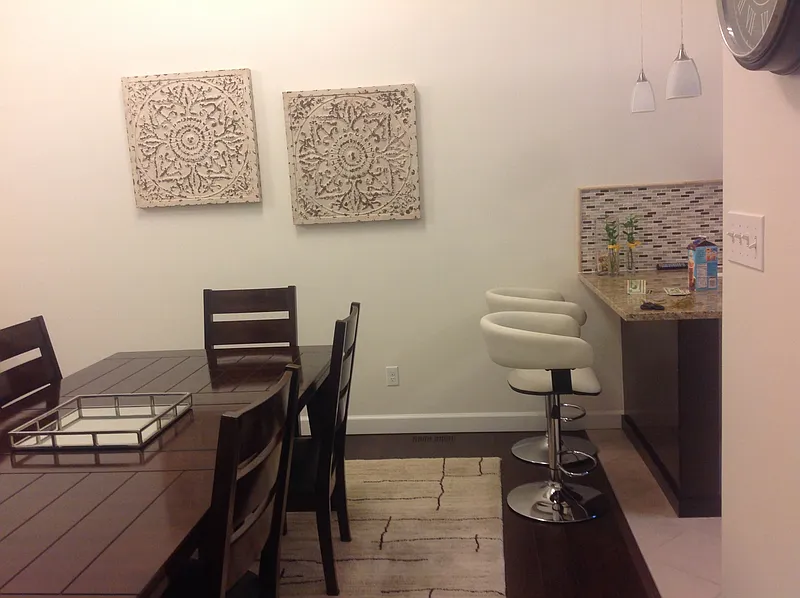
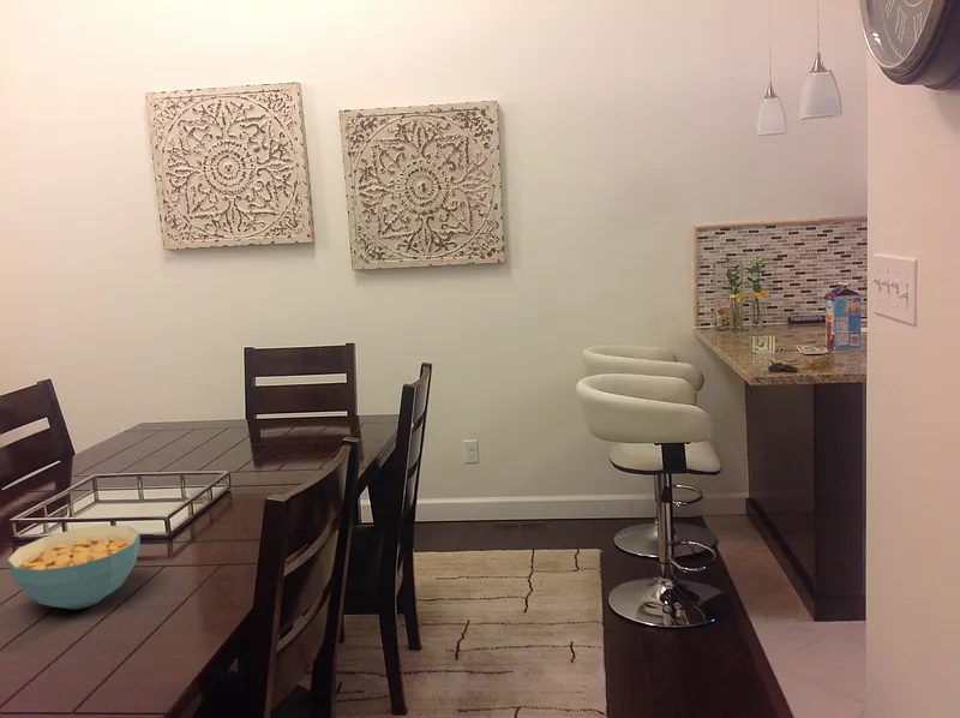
+ cereal bowl [5,525,142,611]
